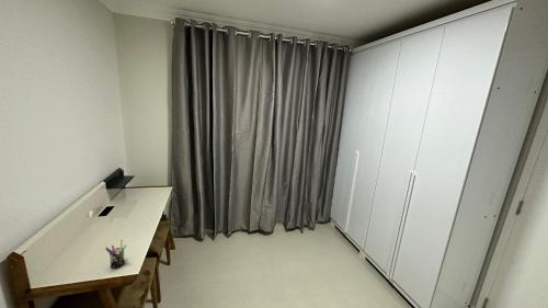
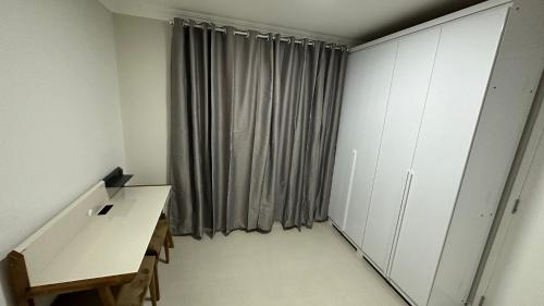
- pen holder [104,239,127,269]
